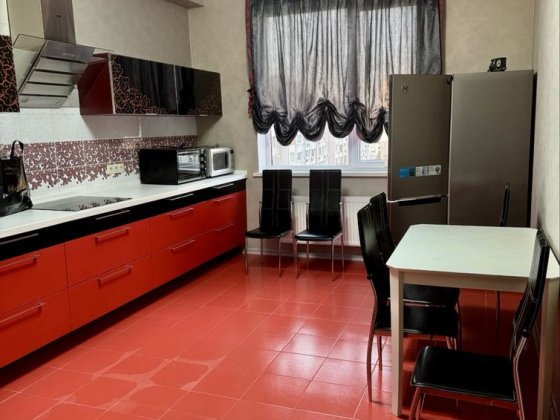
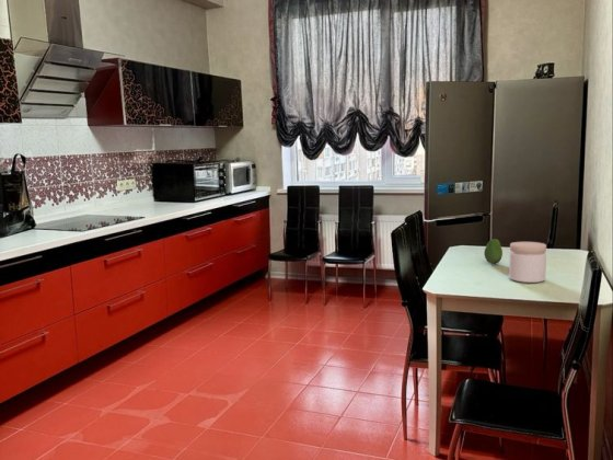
+ jar [508,241,547,284]
+ fruit [483,238,504,265]
